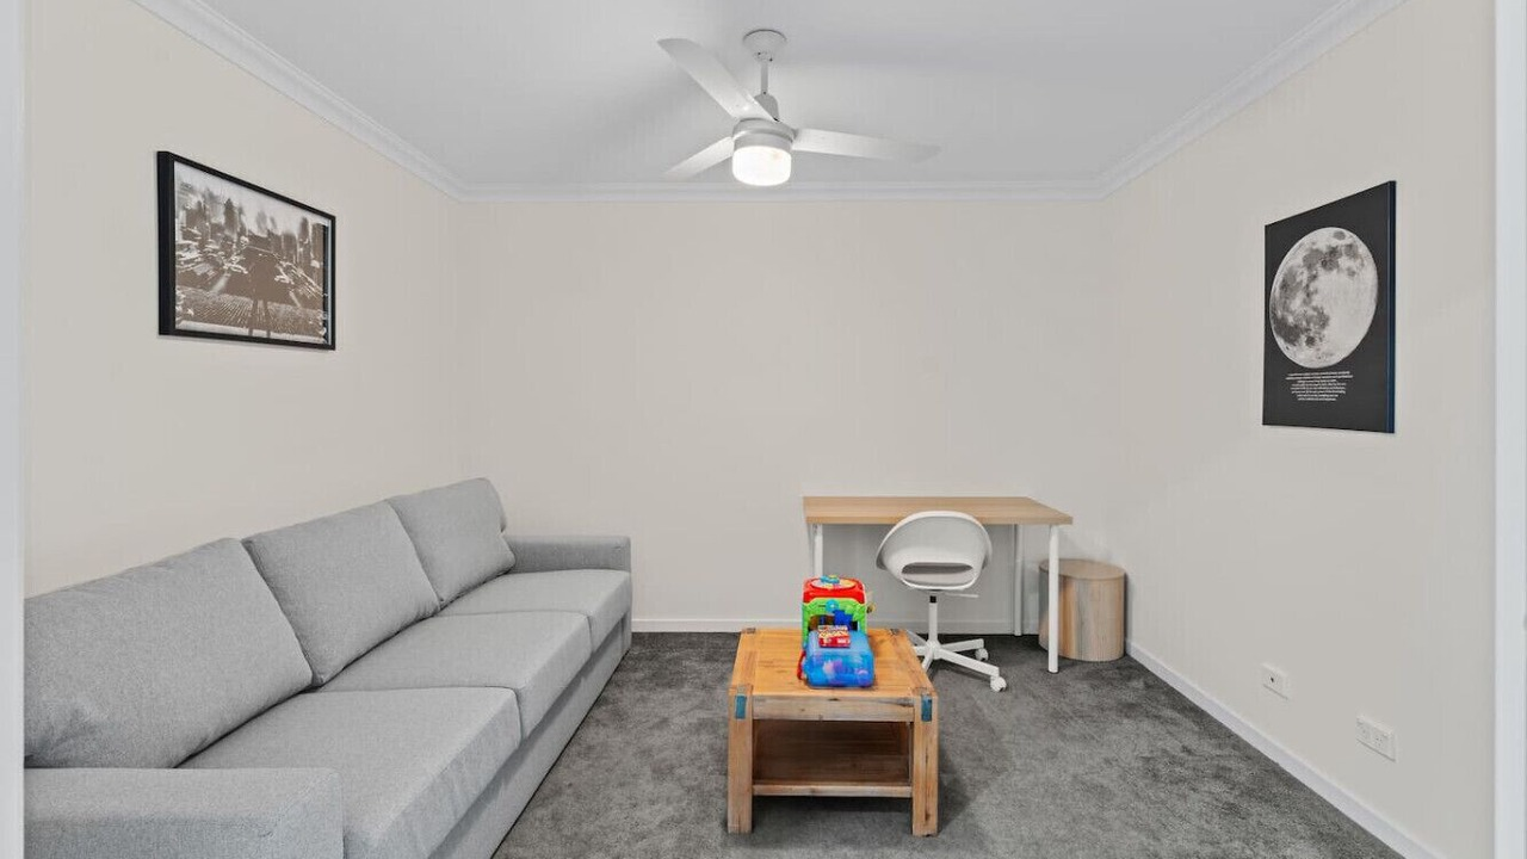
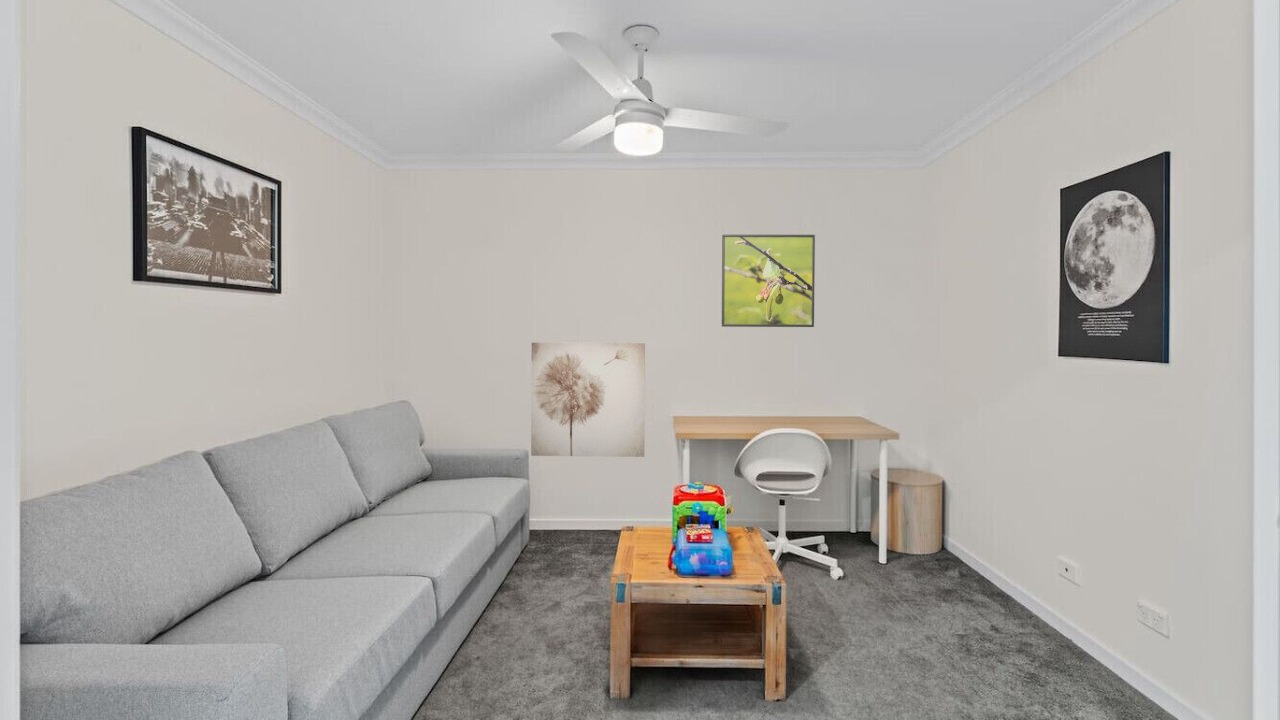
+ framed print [721,234,816,328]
+ wall art [530,342,646,458]
